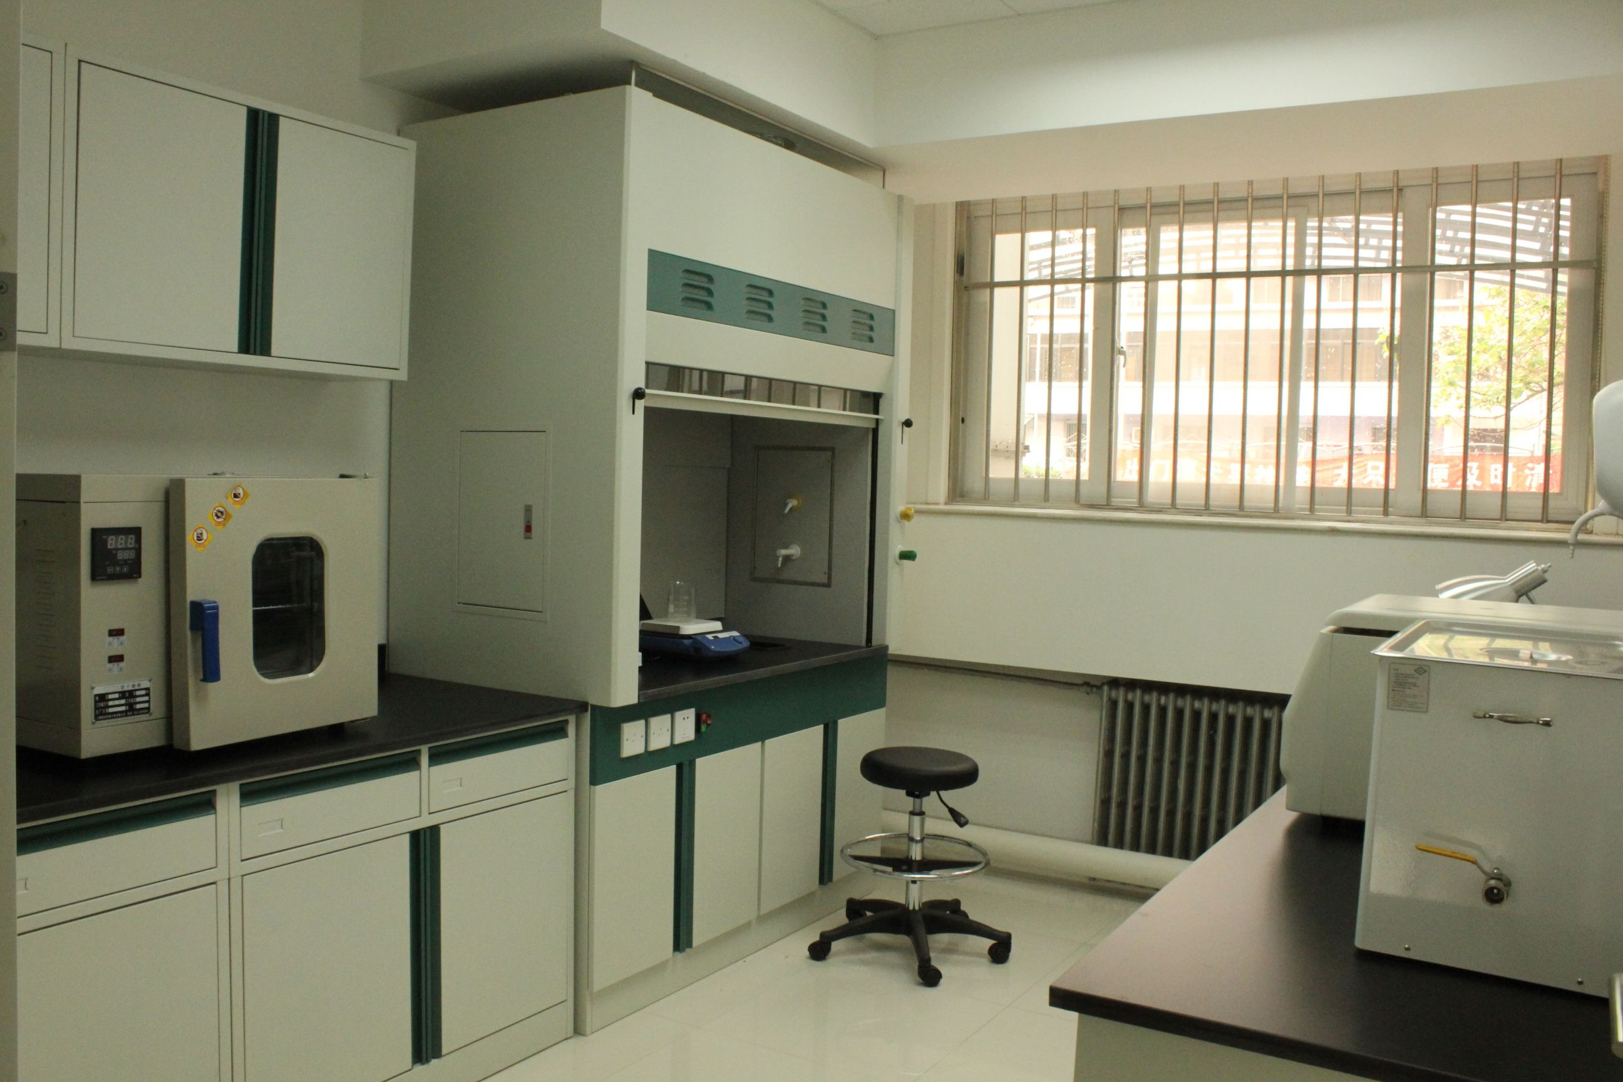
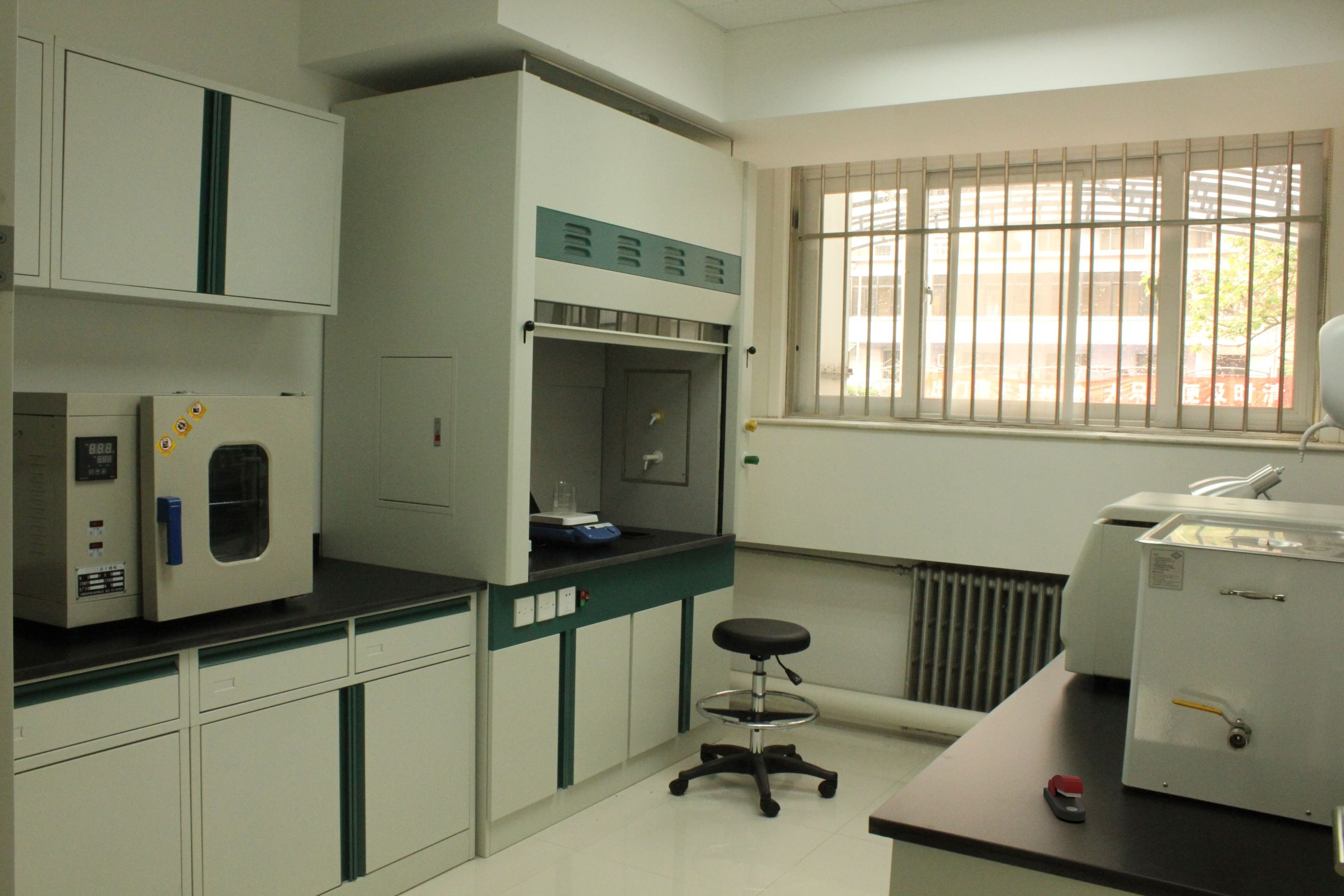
+ stapler [1043,774,1086,821]
